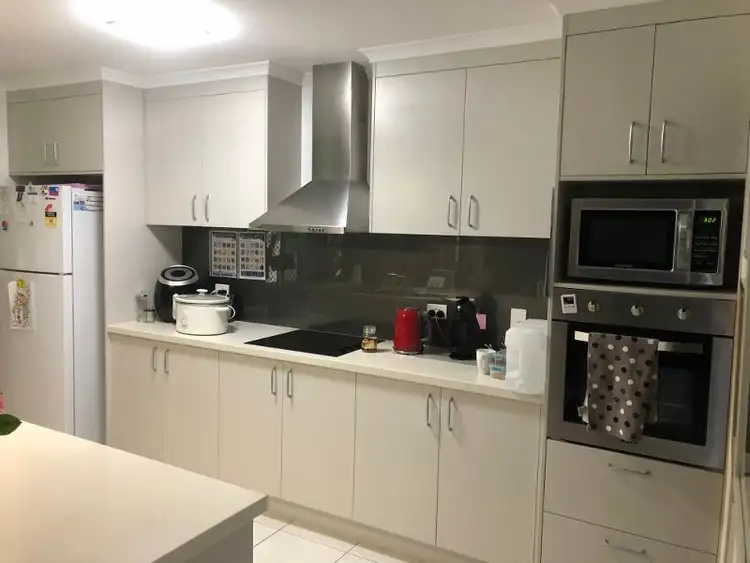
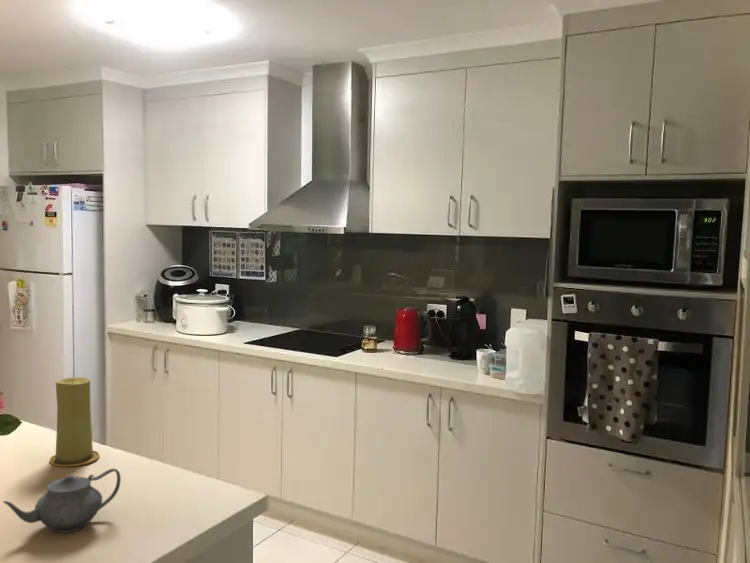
+ candle [48,376,101,467]
+ teapot [2,467,122,534]
